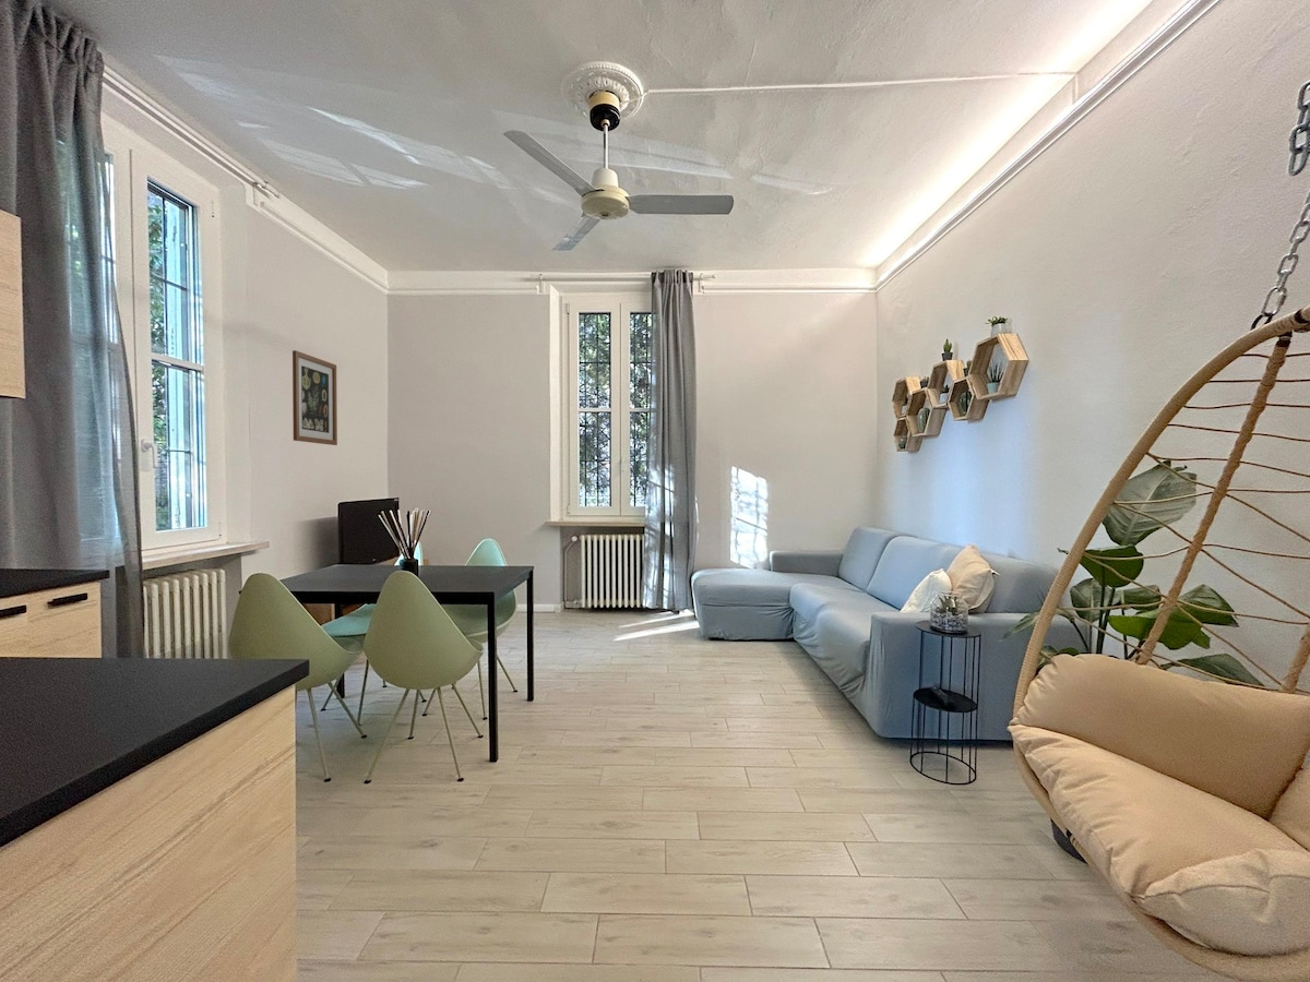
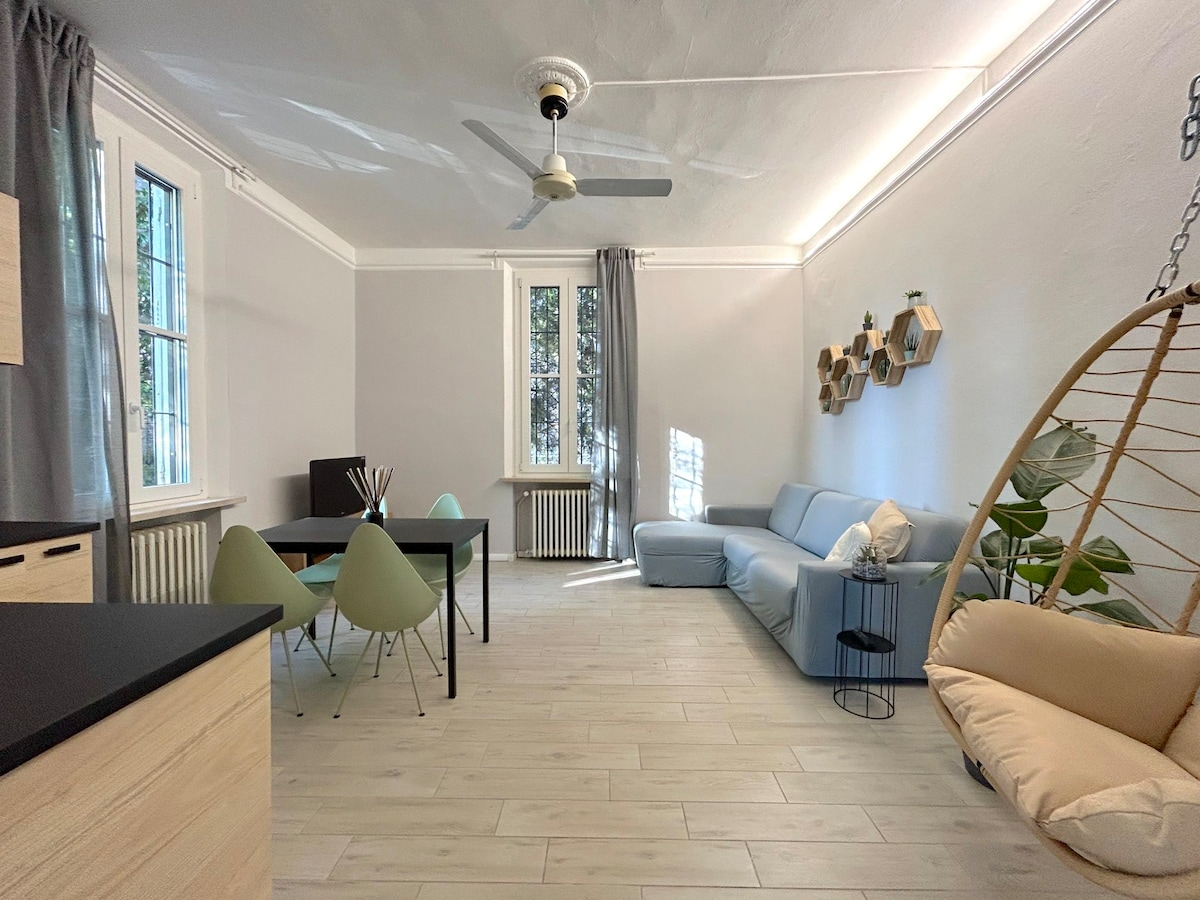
- wall art [291,349,338,446]
